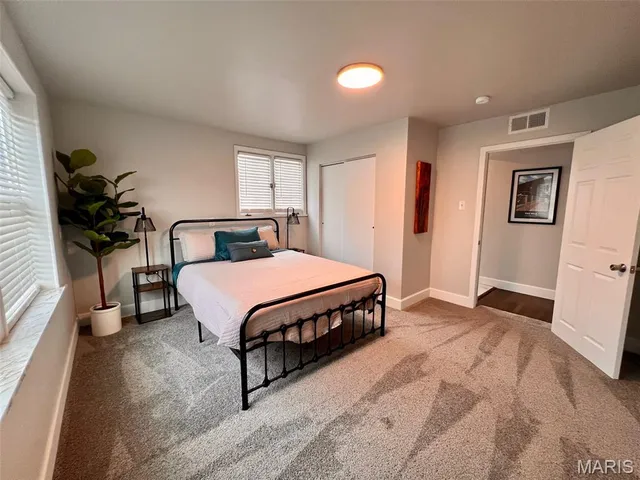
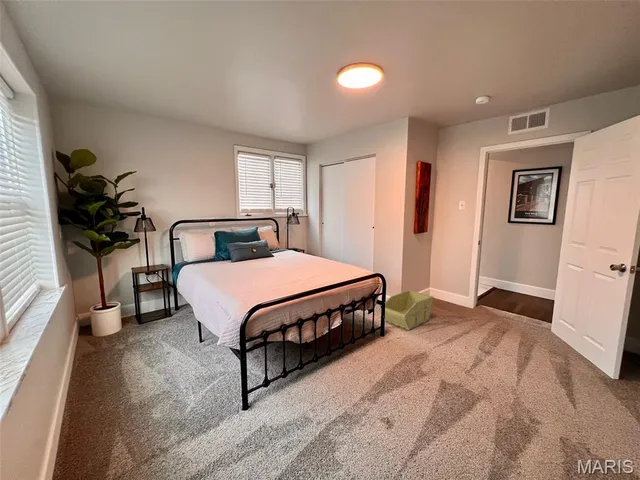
+ storage bin [379,289,434,331]
